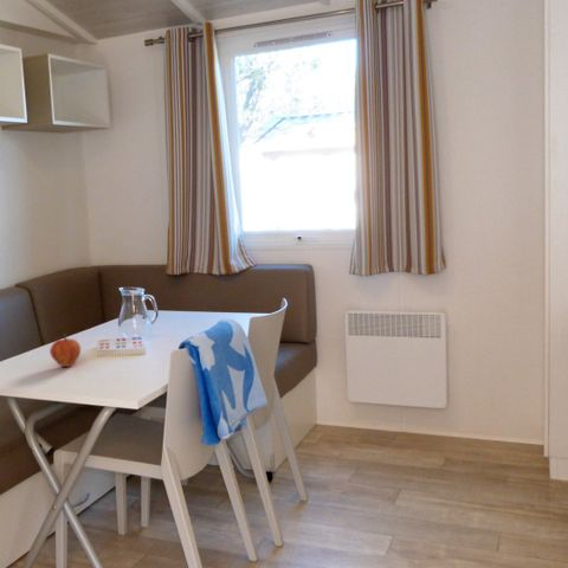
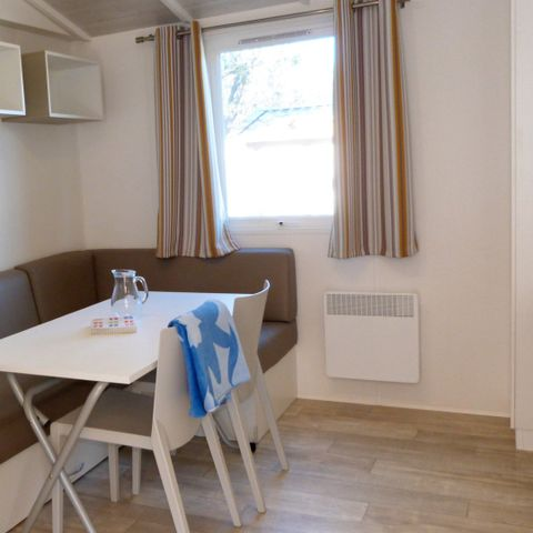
- fruit [49,334,82,368]
